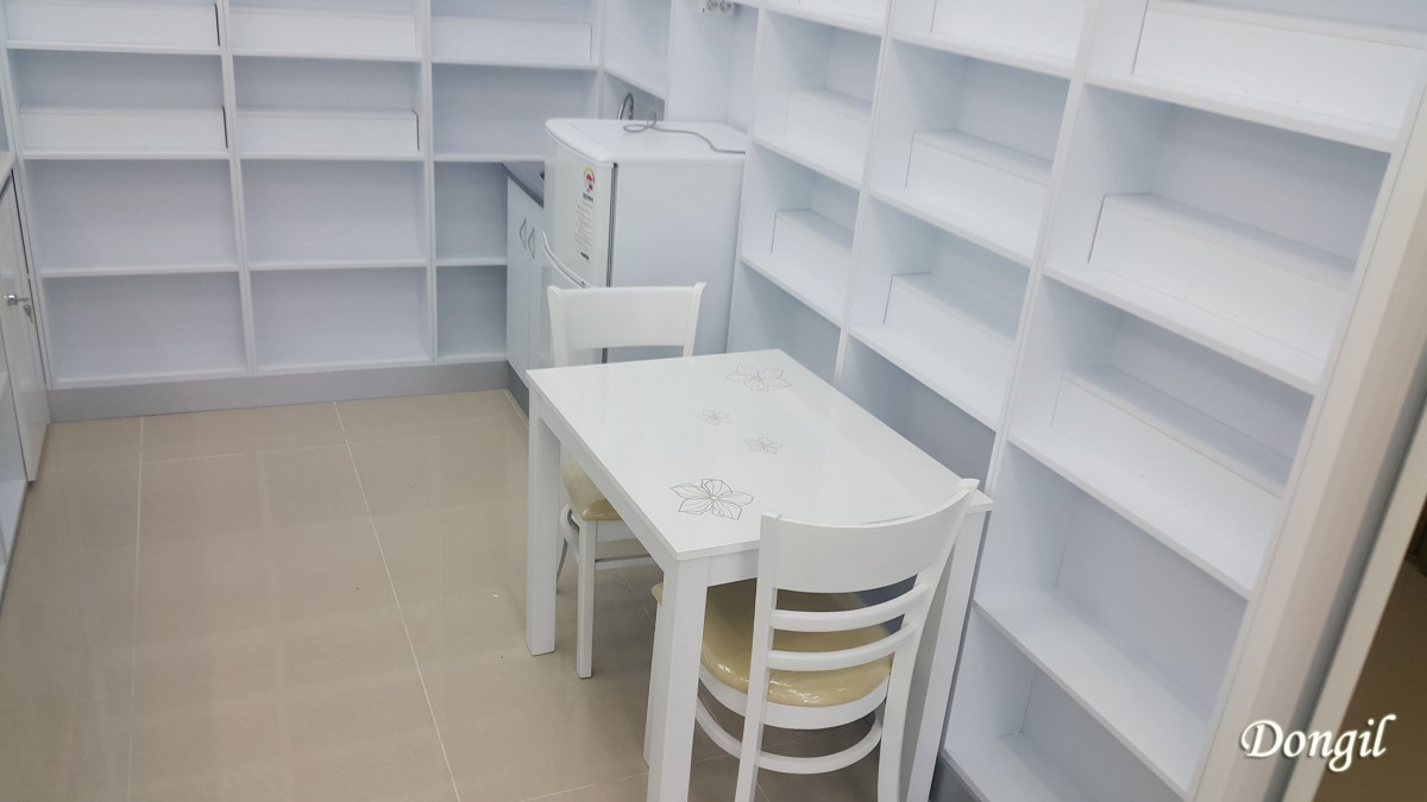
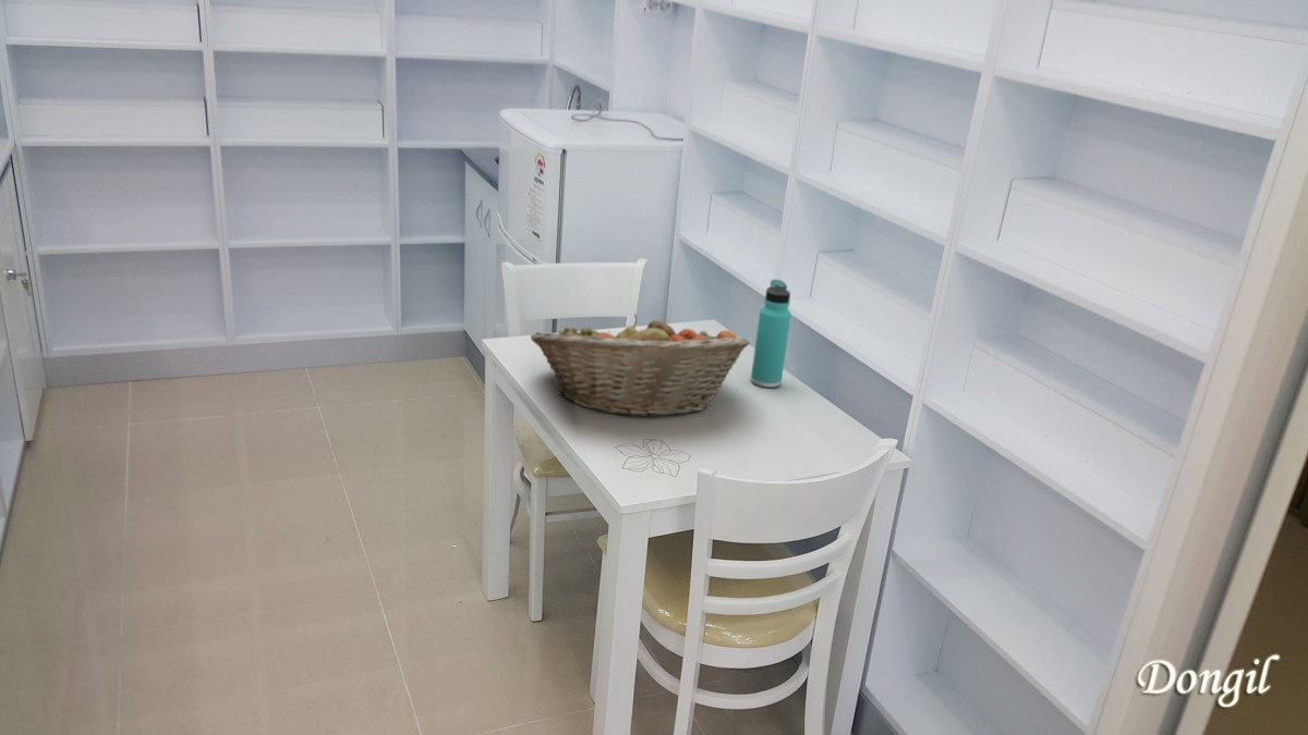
+ thermos bottle [750,279,792,389]
+ fruit basket [530,313,751,418]
